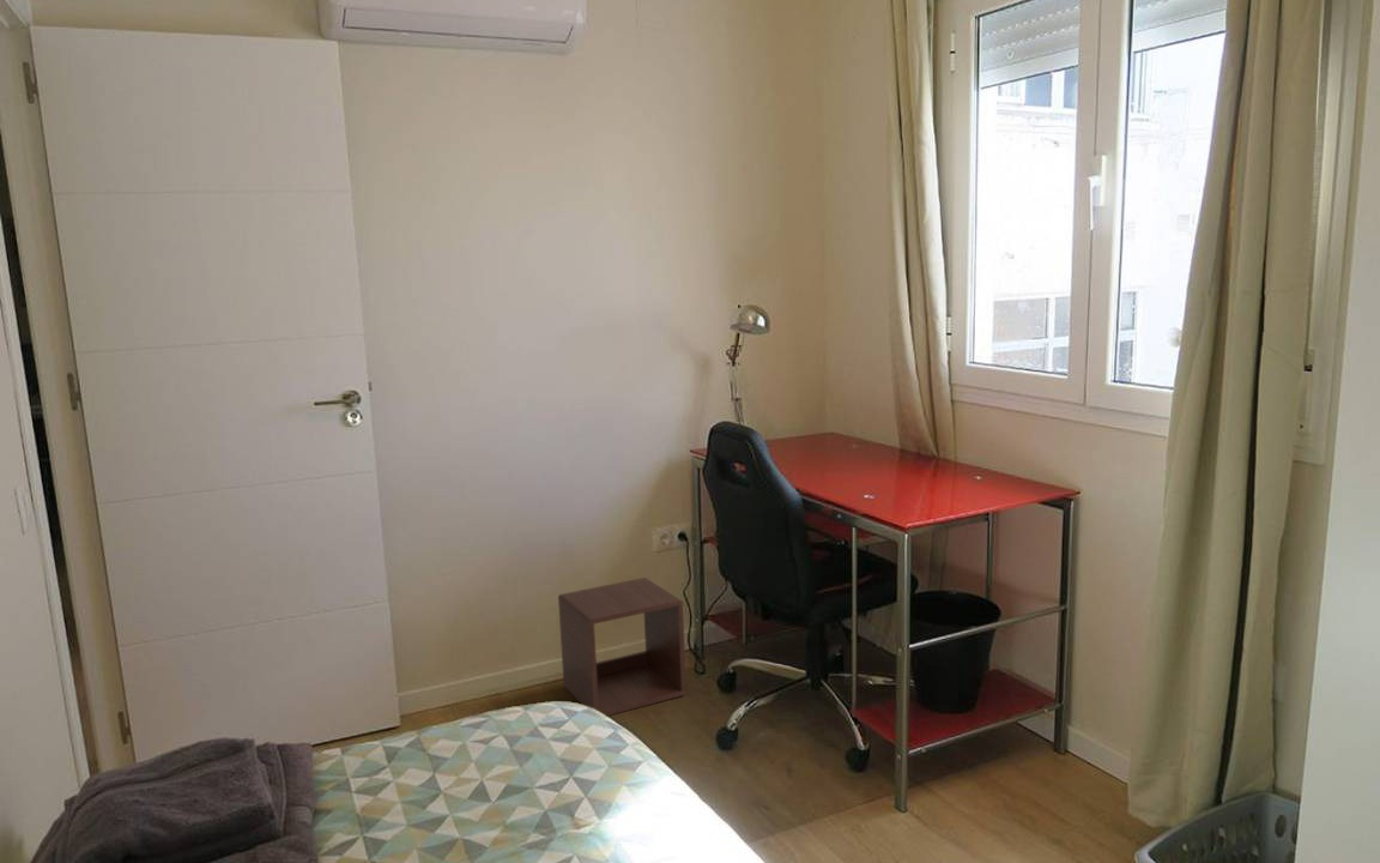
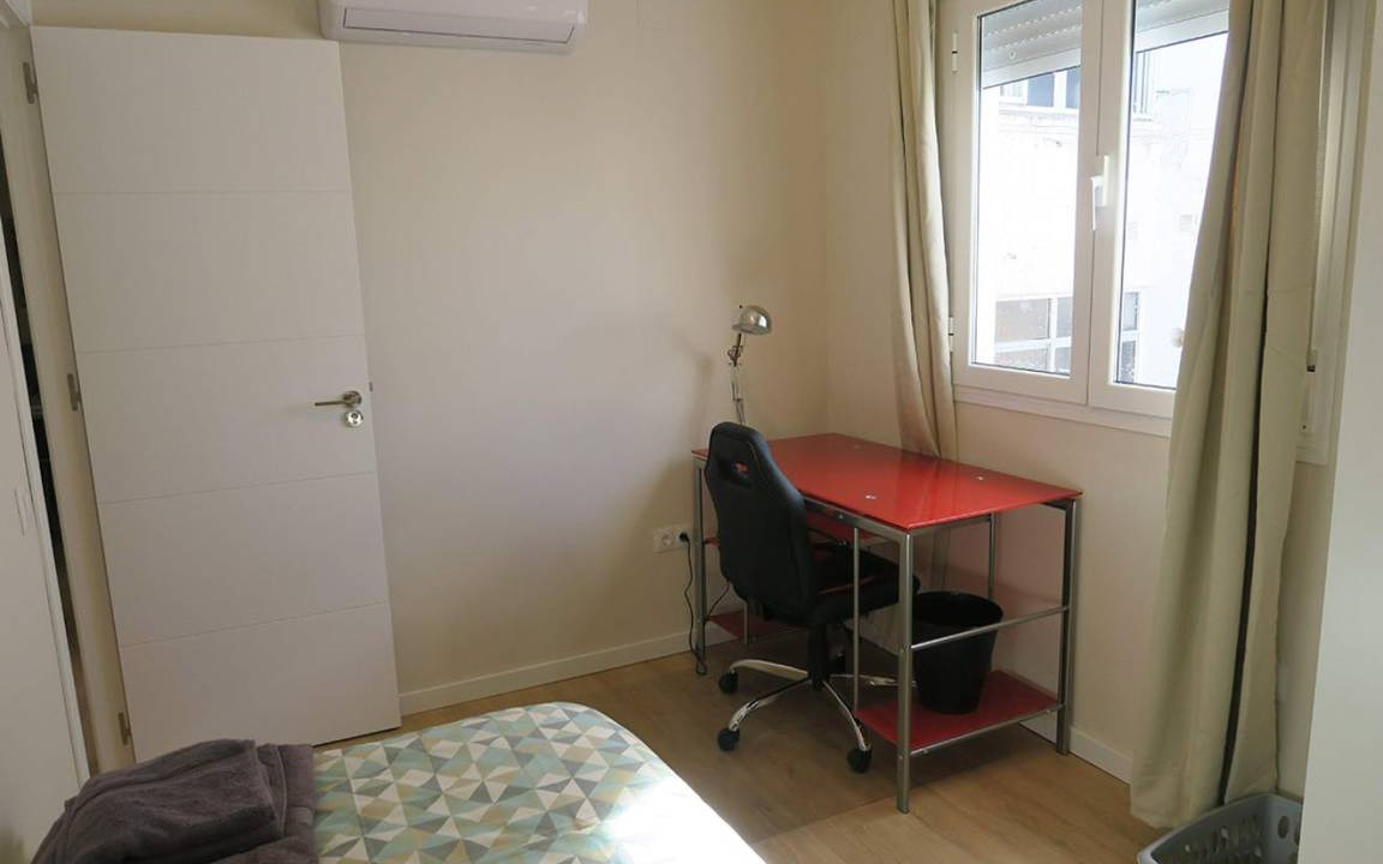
- storage cube [557,577,688,717]
